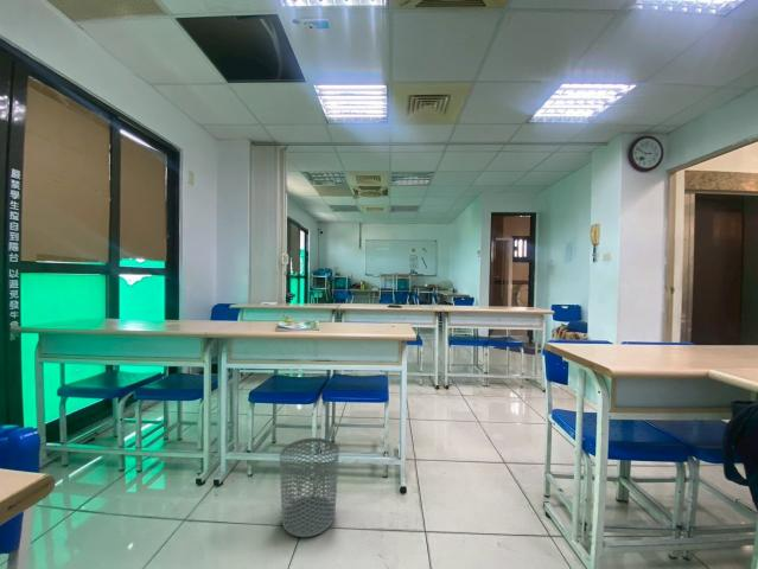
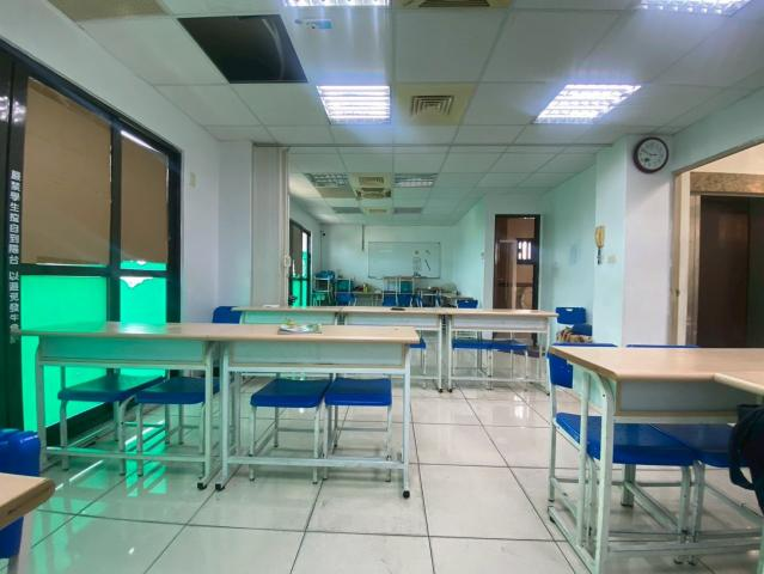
- waste bin [279,436,340,538]
